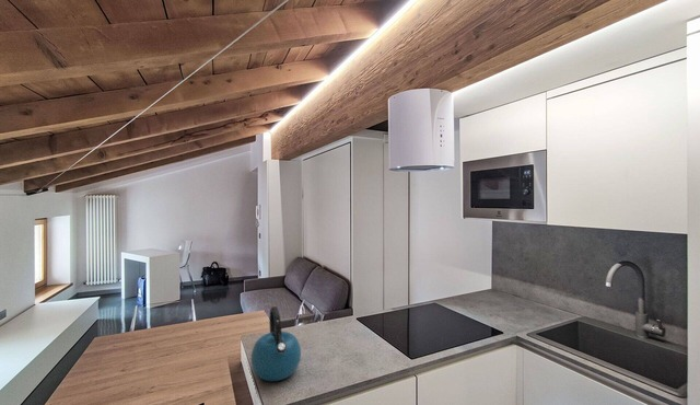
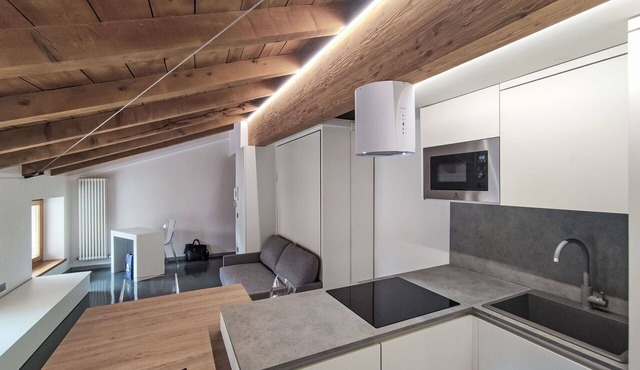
- kettle [250,305,302,382]
